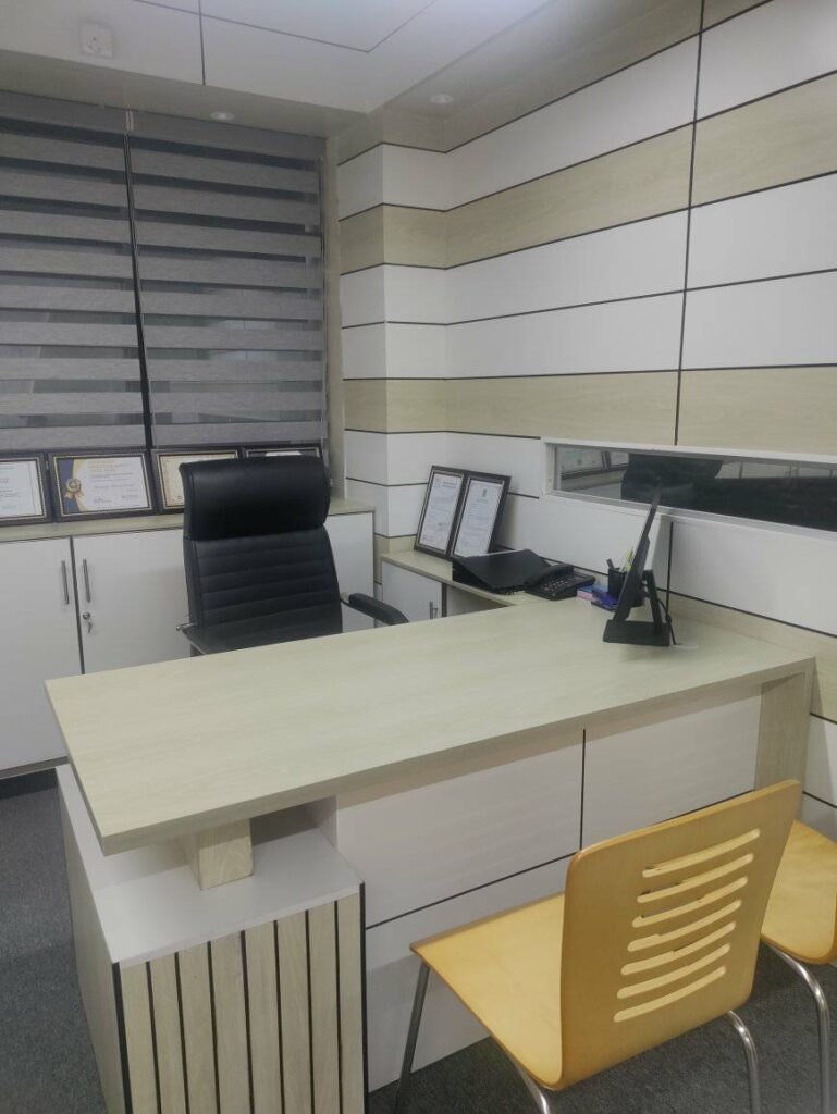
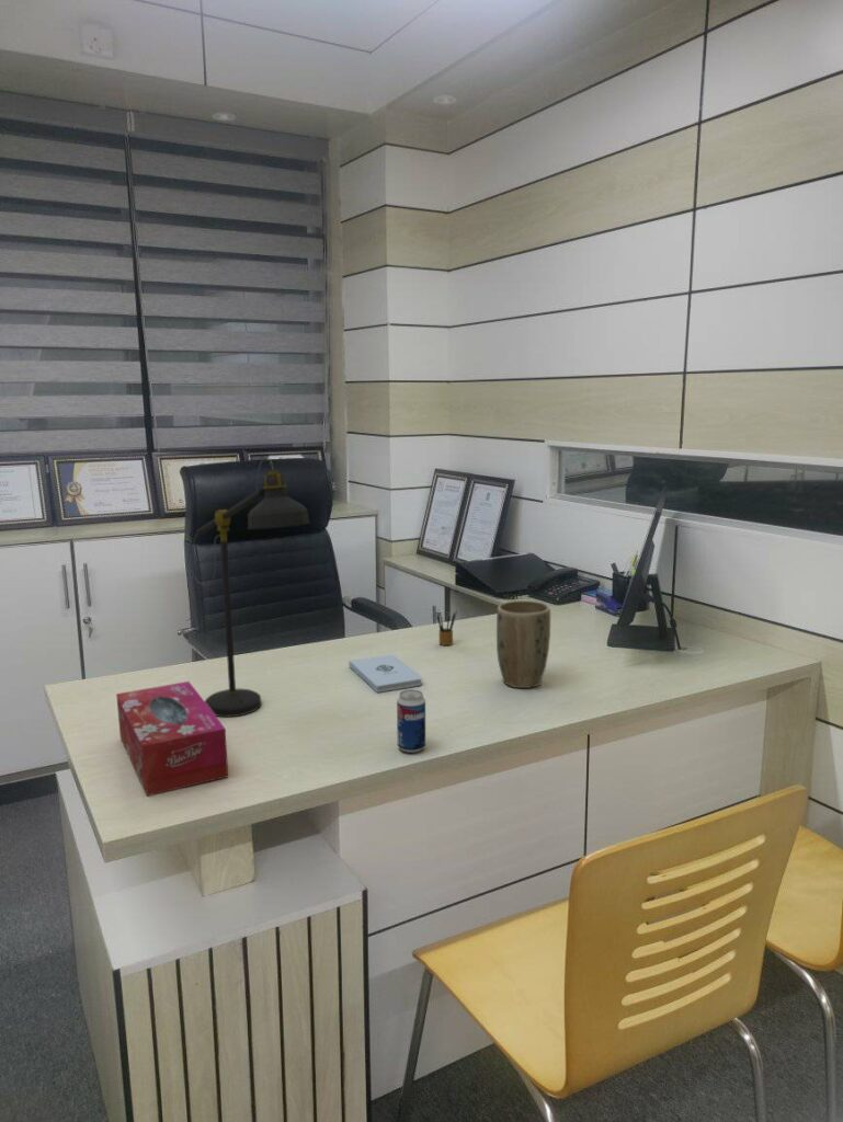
+ tissue box [115,680,229,797]
+ plant pot [495,599,551,689]
+ notepad [348,653,423,694]
+ pencil box [435,609,458,646]
+ beverage can [396,688,426,754]
+ desk lamp [191,456,311,718]
